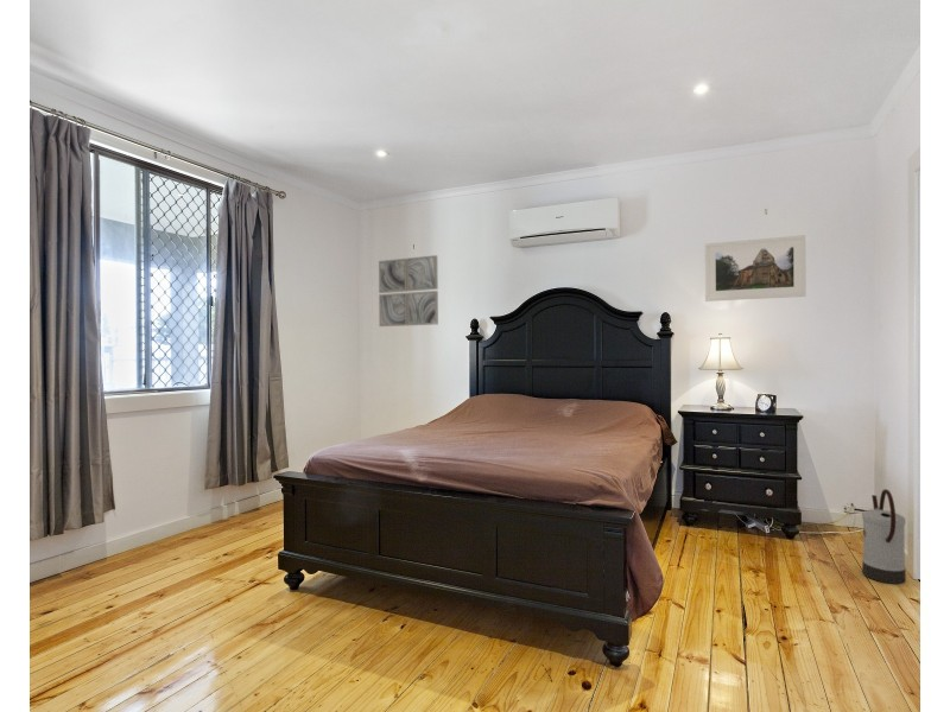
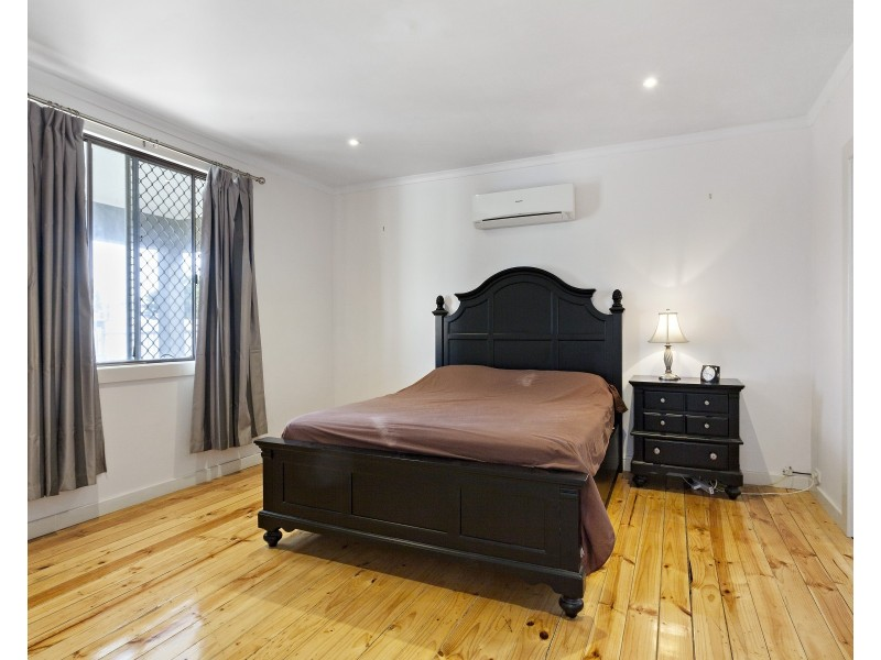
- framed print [704,234,808,303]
- watering can [861,488,907,585]
- wall art [378,254,439,328]
